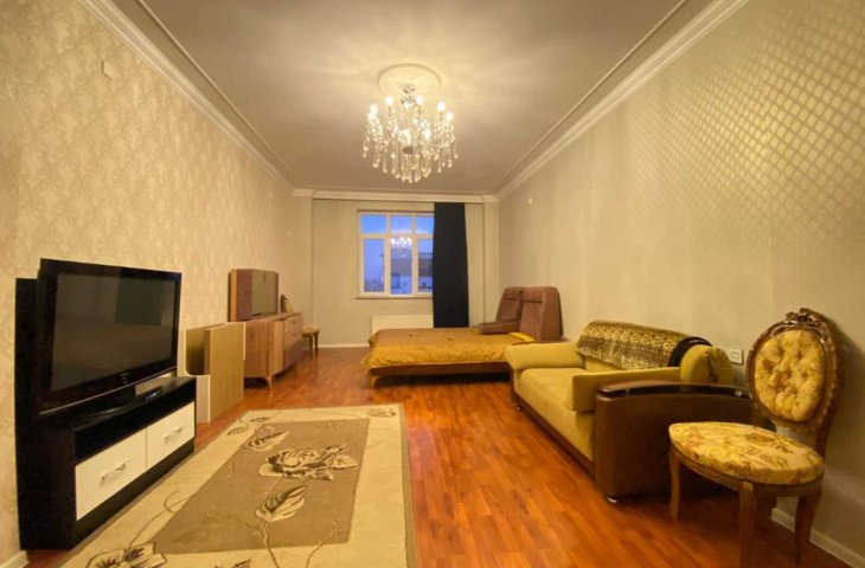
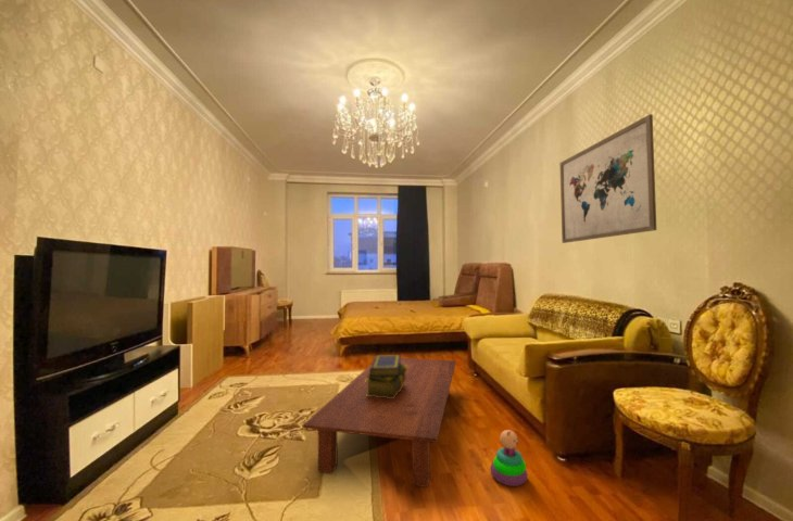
+ wall art [559,113,657,244]
+ stacking toy [490,429,529,487]
+ coffee table [302,357,457,488]
+ stack of books [365,354,407,398]
